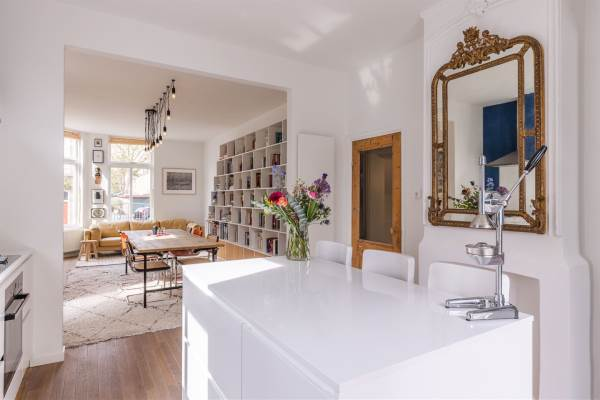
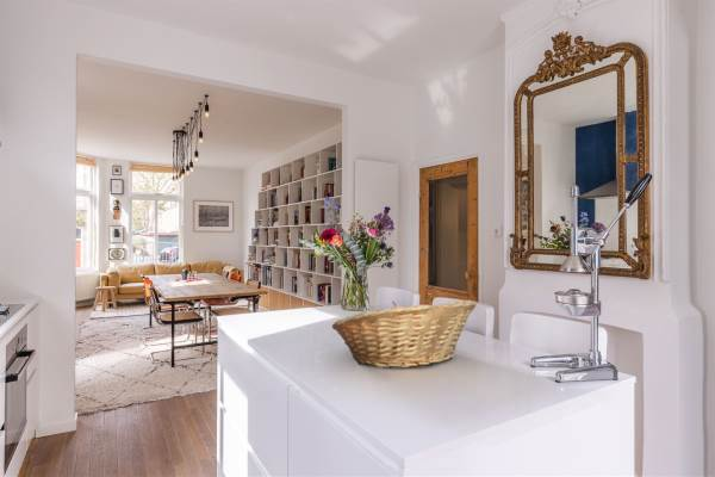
+ fruit basket [331,299,478,370]
